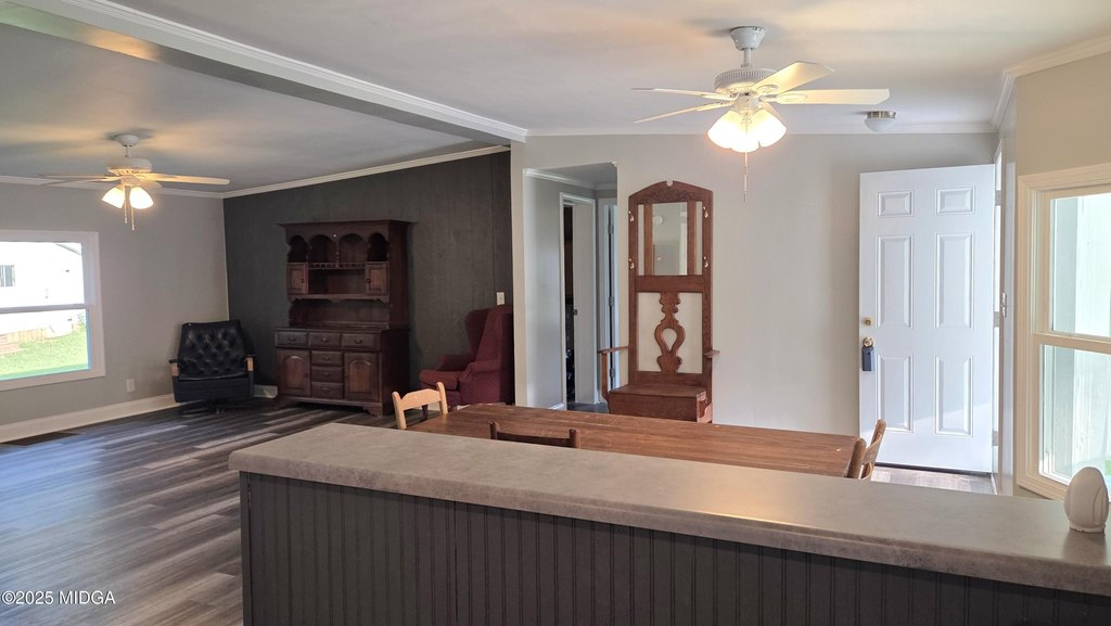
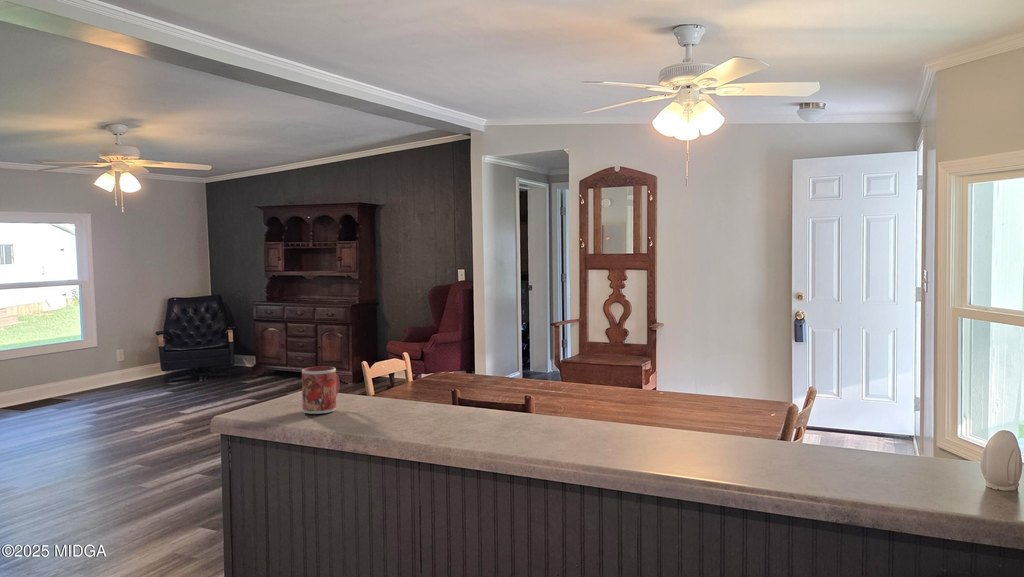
+ mug [301,365,340,415]
